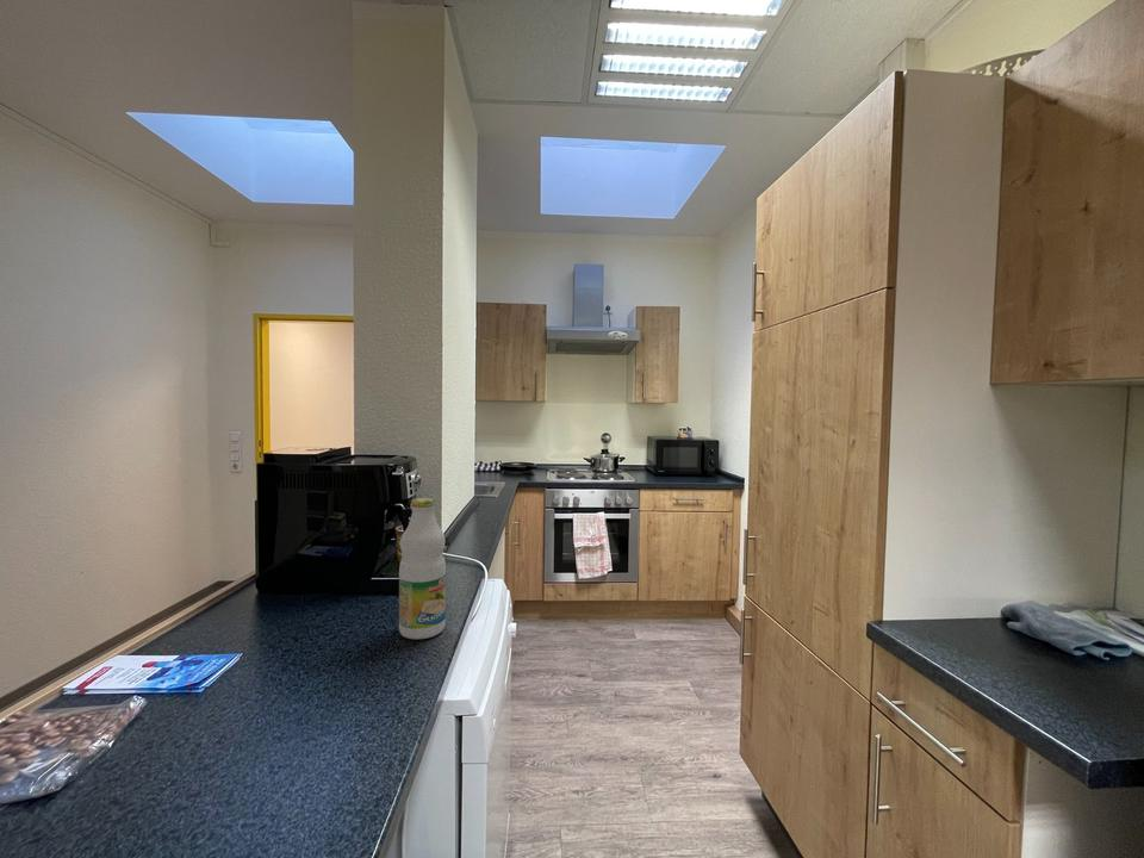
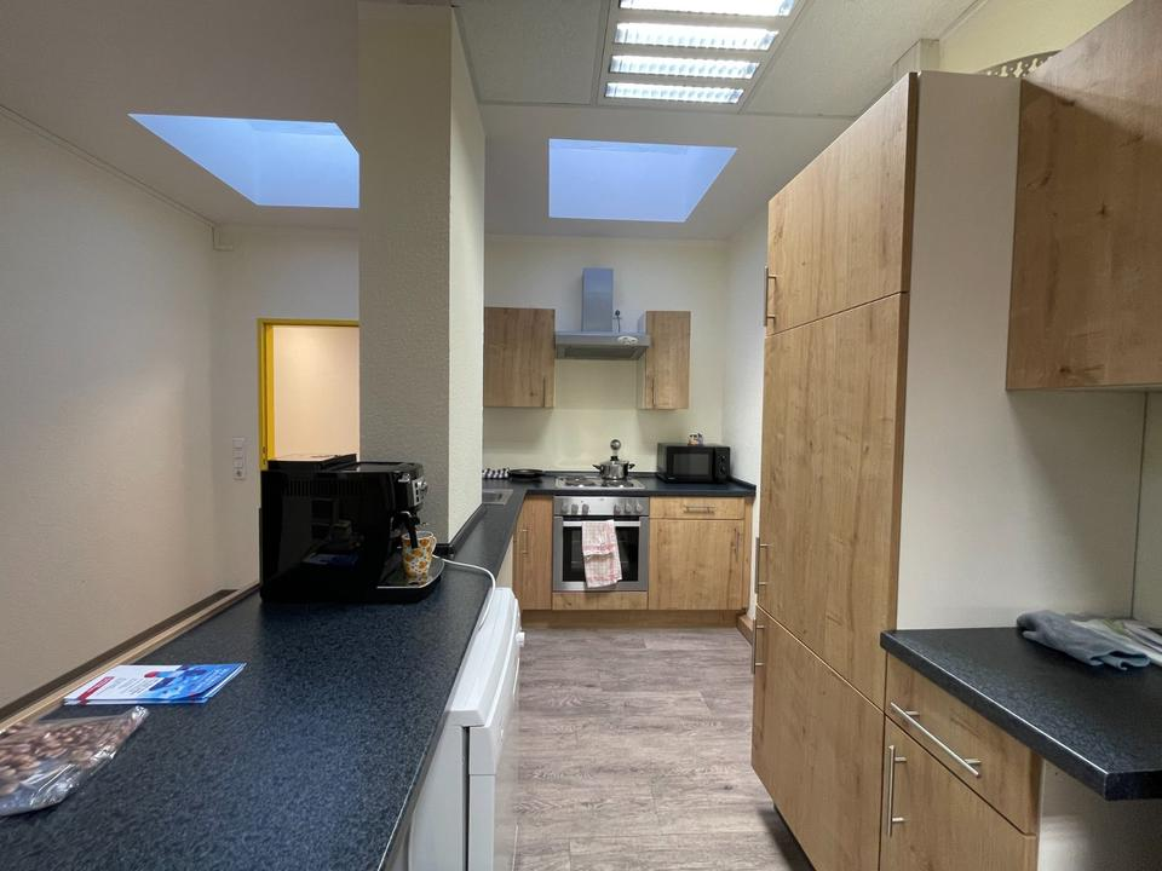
- bottle [398,497,447,640]
